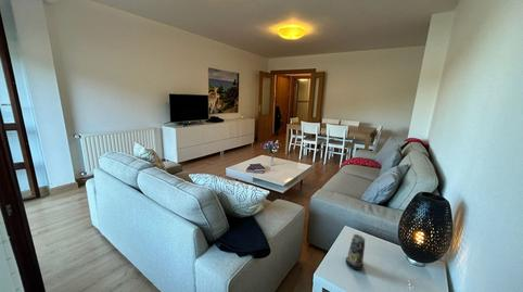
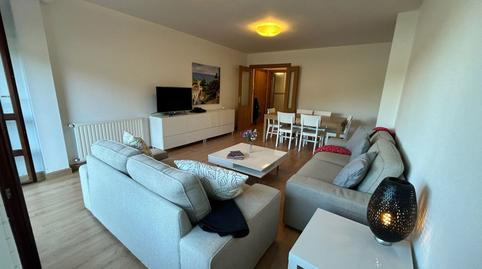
- candle [345,233,366,271]
